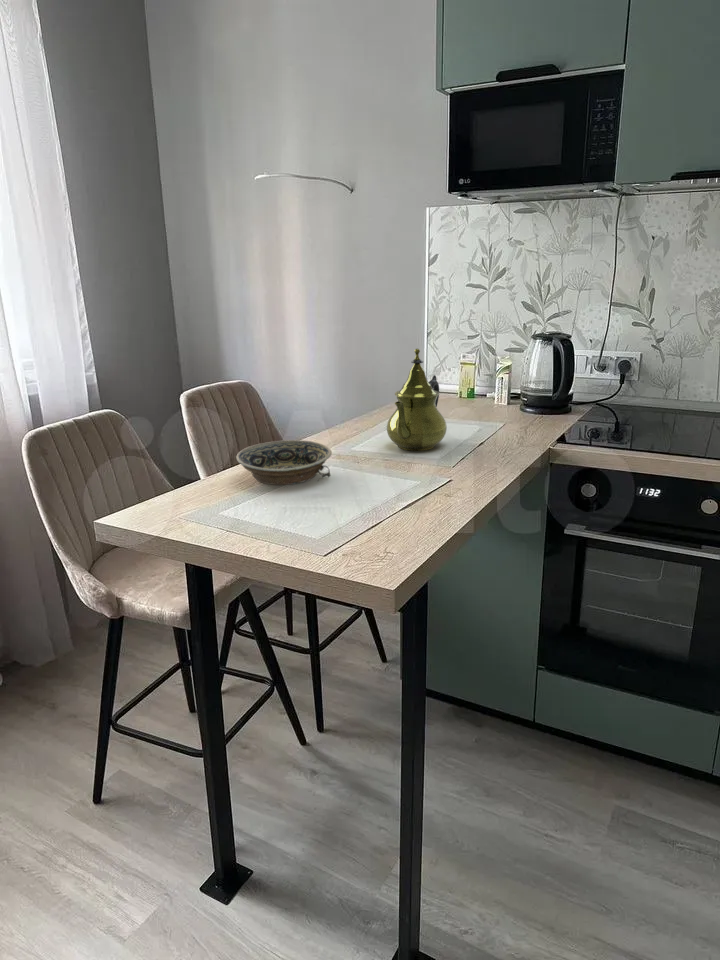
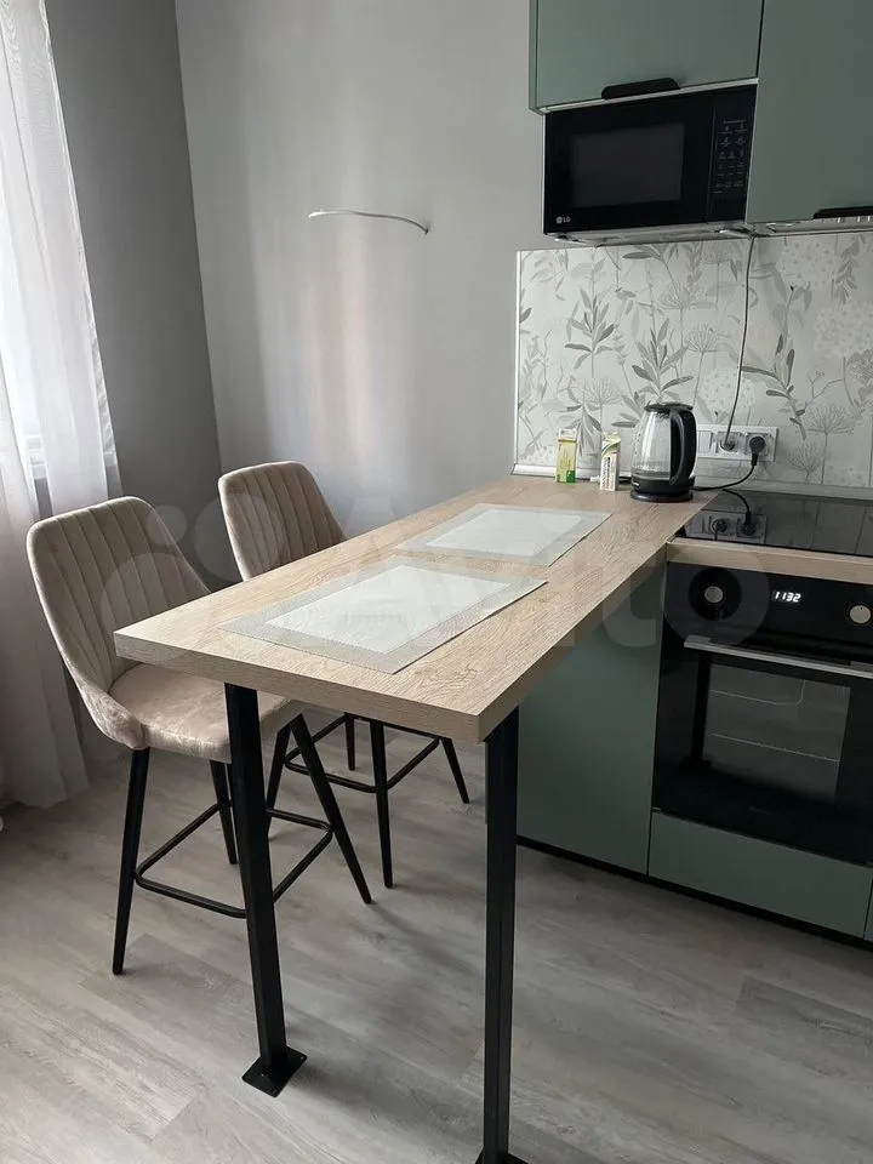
- bowl [235,439,333,486]
- teapot [386,348,448,452]
